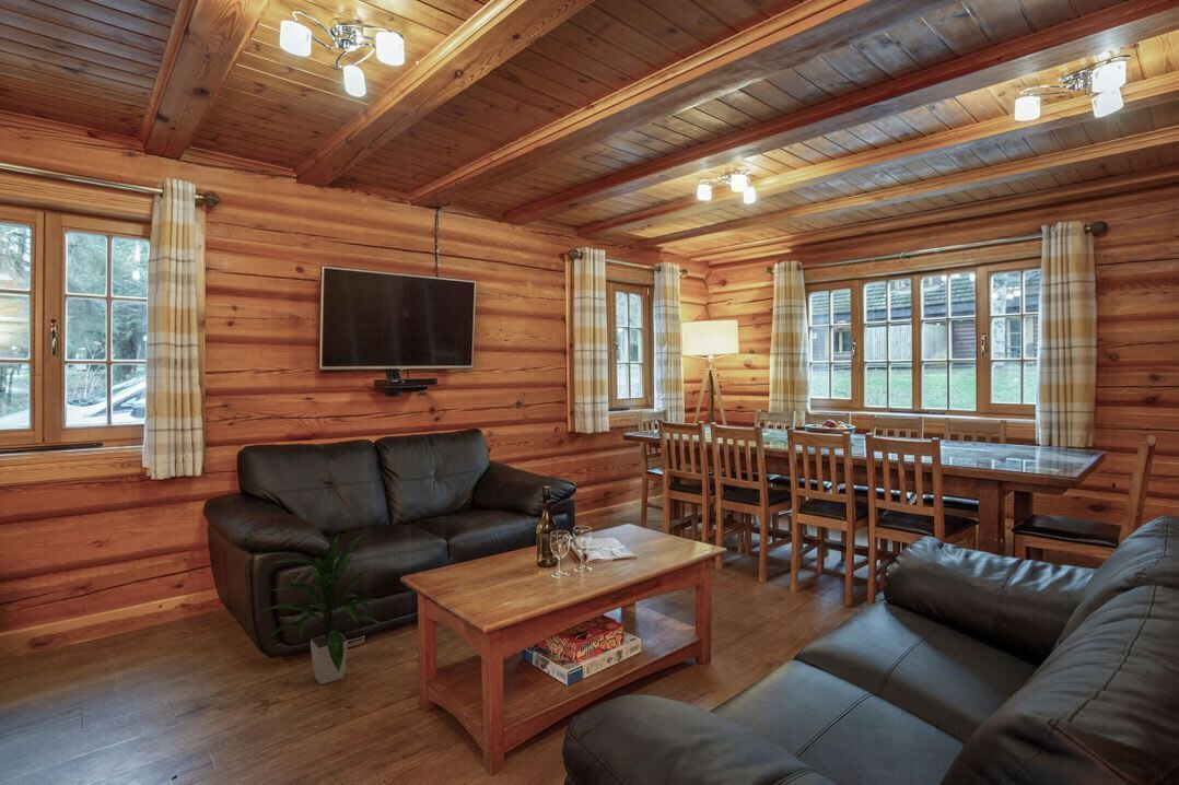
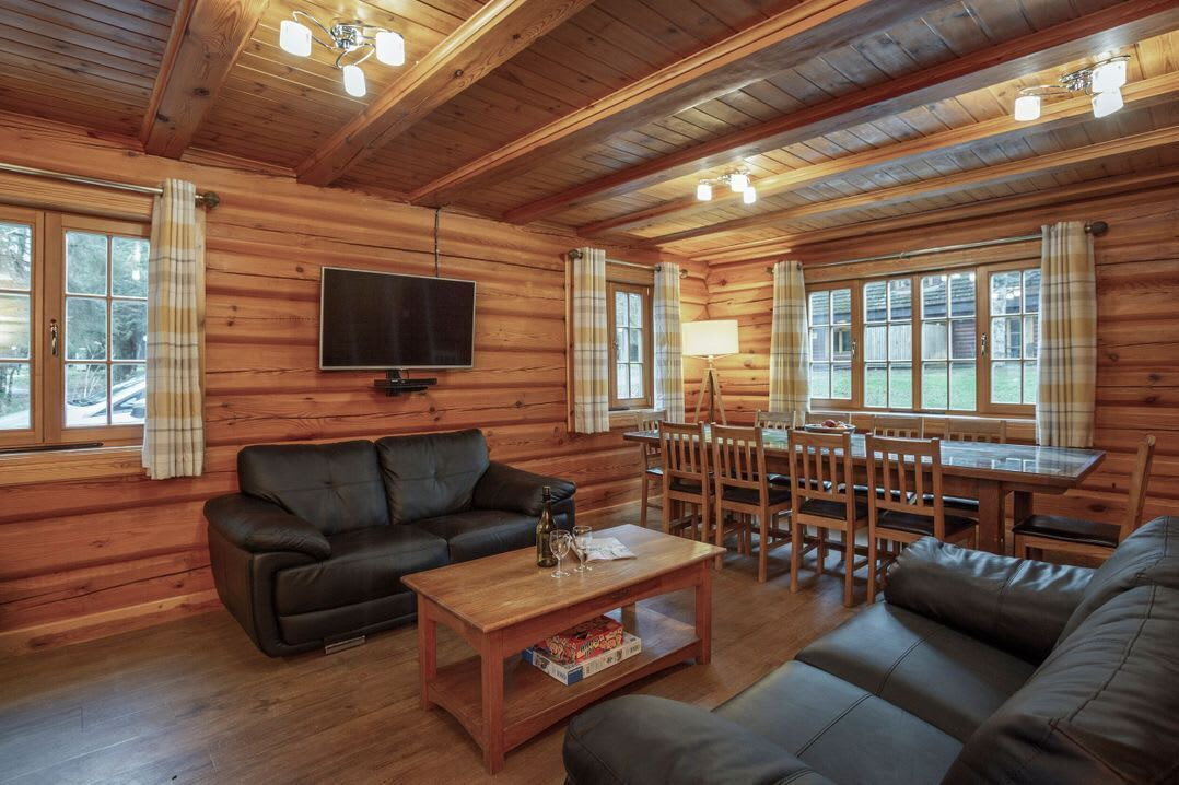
- indoor plant [261,534,382,686]
